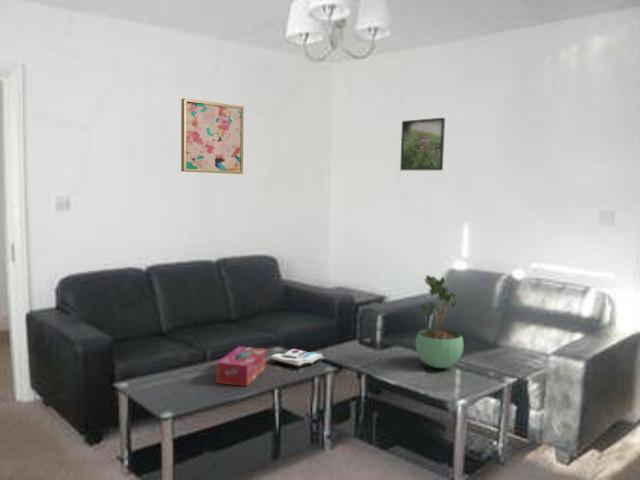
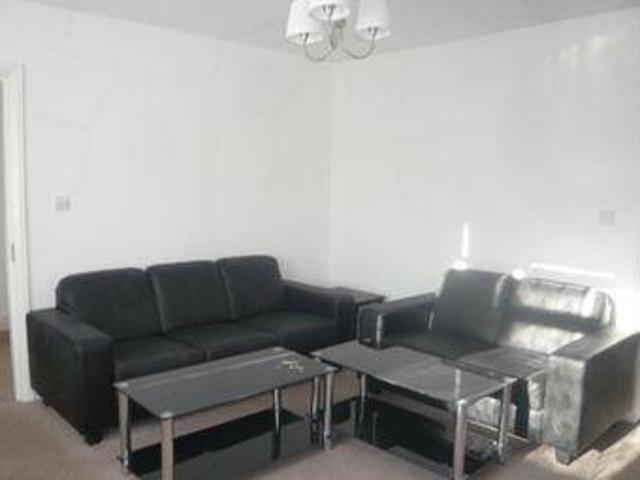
- book [268,348,326,368]
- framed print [399,117,446,171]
- potted plant [415,274,464,369]
- wall art [180,97,245,175]
- tissue box [216,345,268,387]
